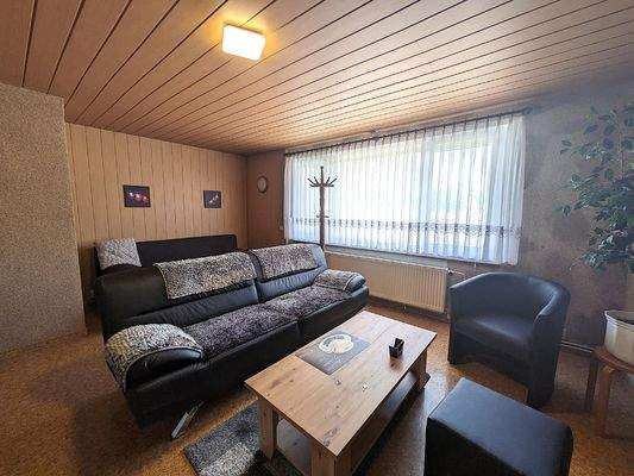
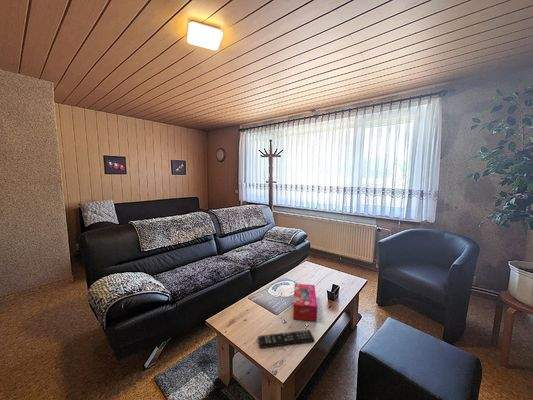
+ tissue box [292,283,318,322]
+ remote control [257,329,315,349]
